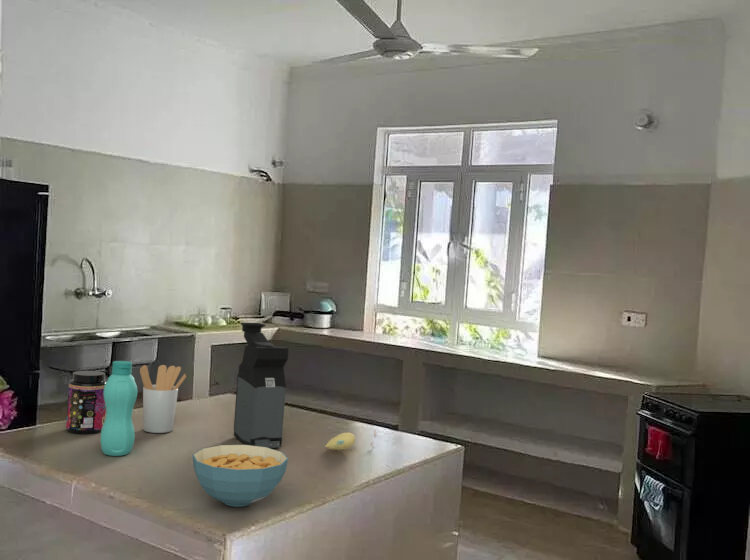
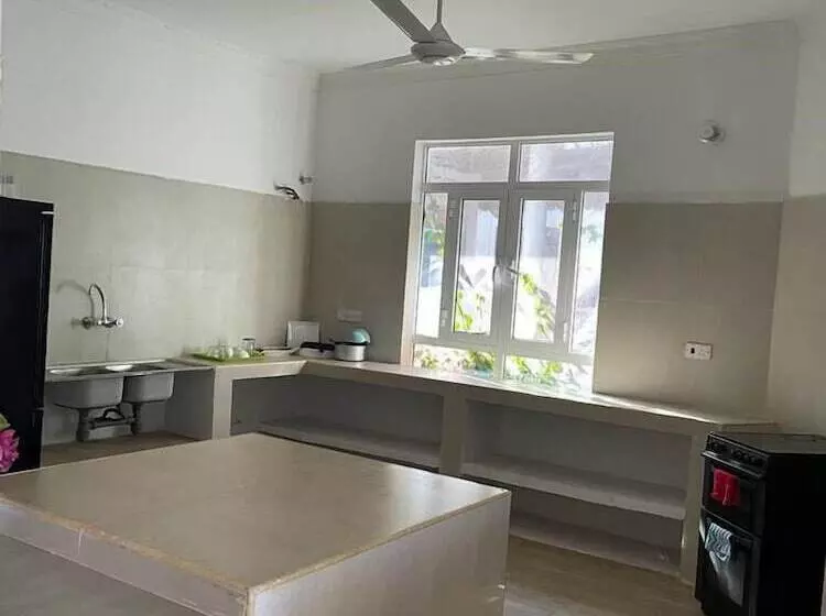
- jar [65,370,107,434]
- utensil holder [139,364,187,434]
- bottle [99,360,138,457]
- cereal bowl [192,444,289,508]
- coffee maker [233,322,289,449]
- banana [324,428,378,451]
